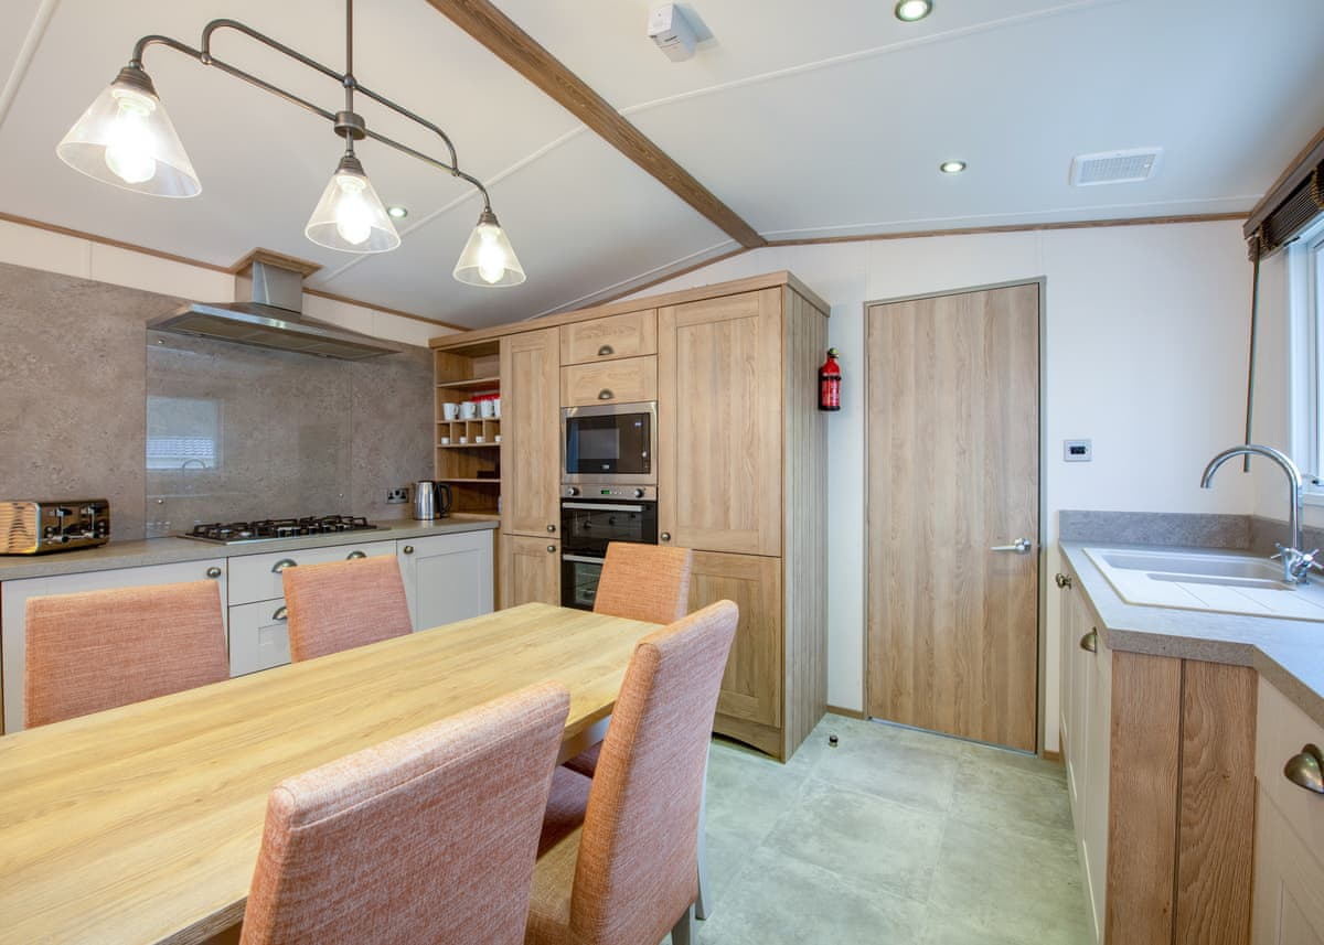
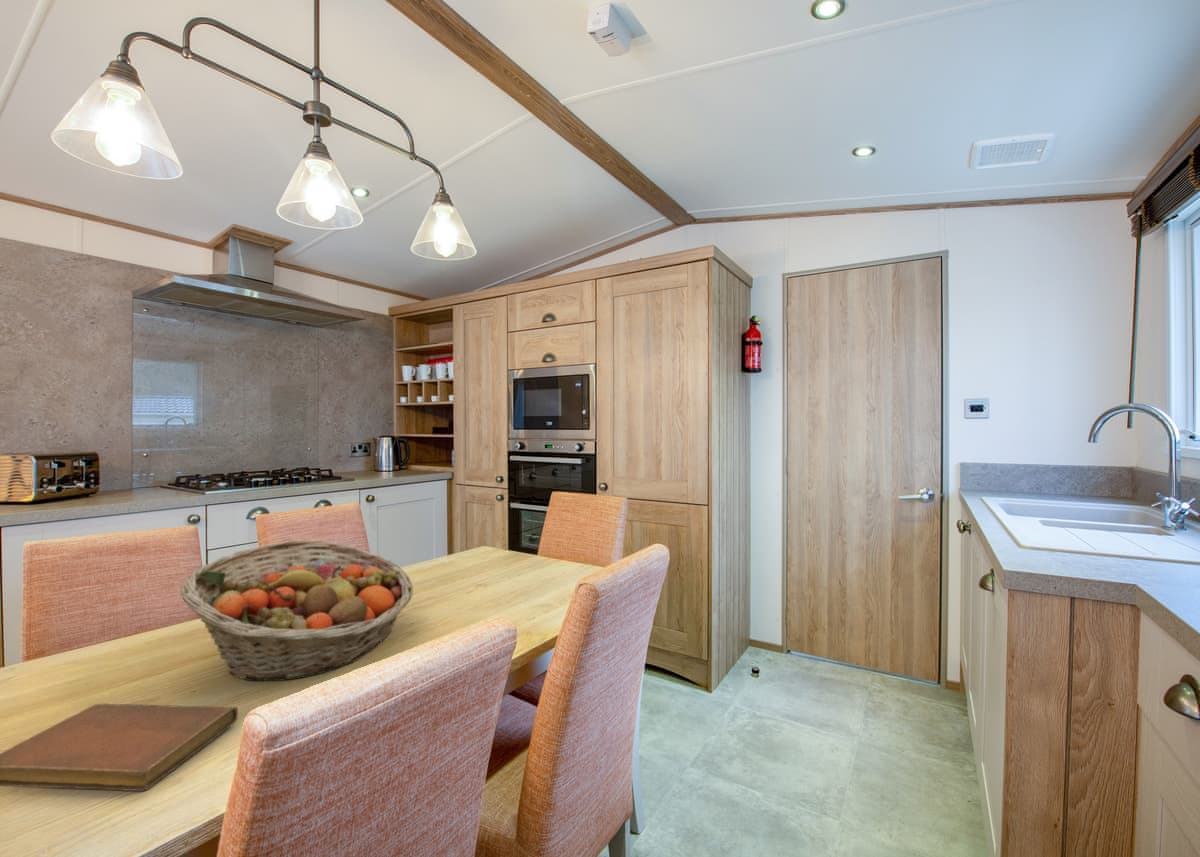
+ notebook [0,703,239,792]
+ fruit basket [180,539,414,682]
